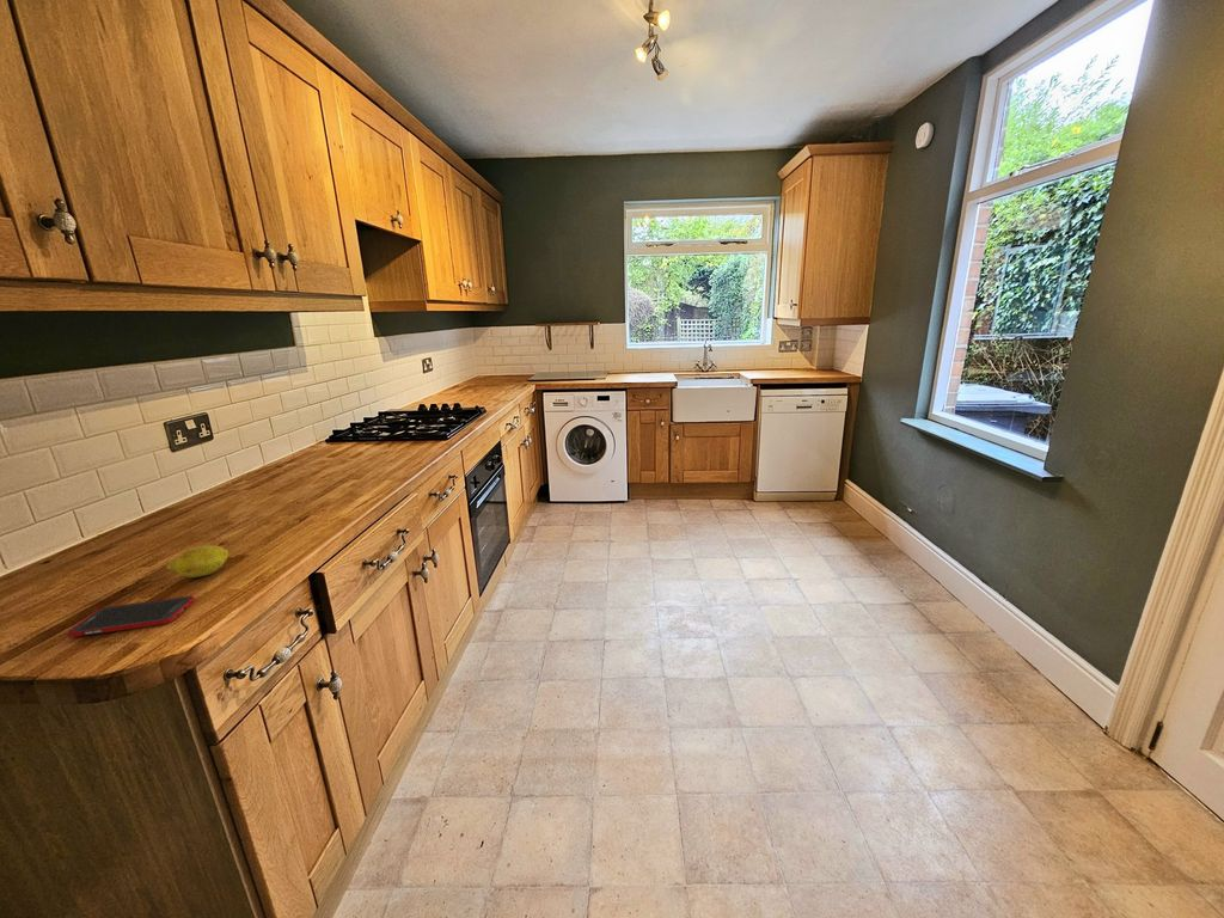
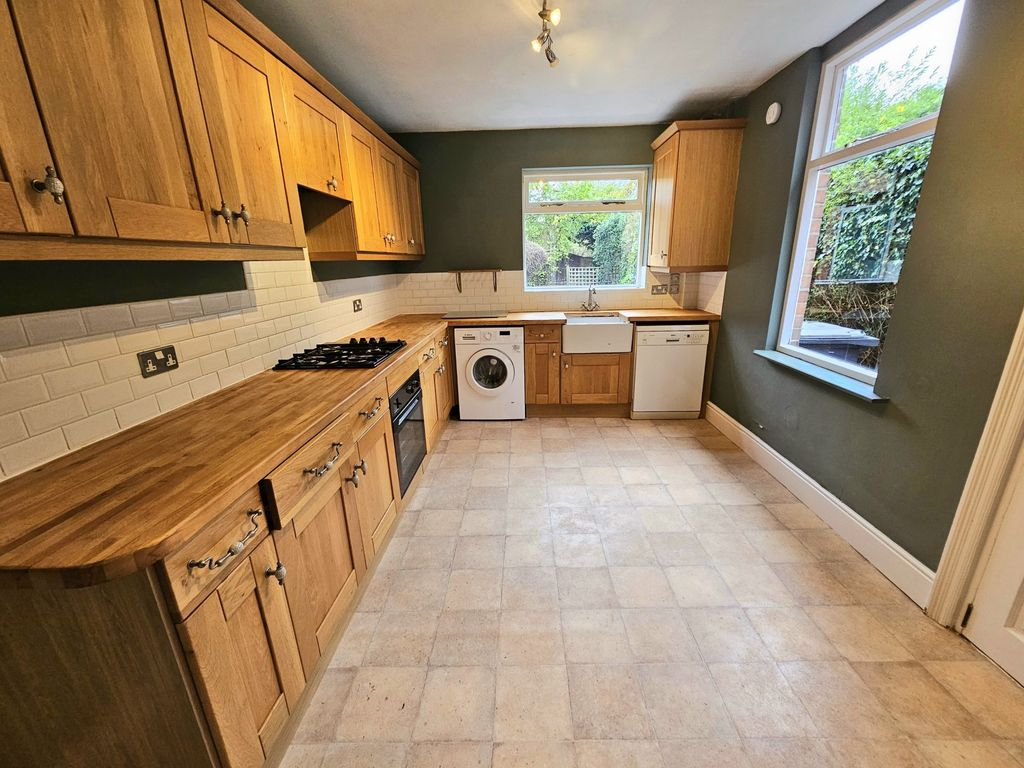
- fruit [166,544,230,579]
- cell phone [66,595,196,638]
